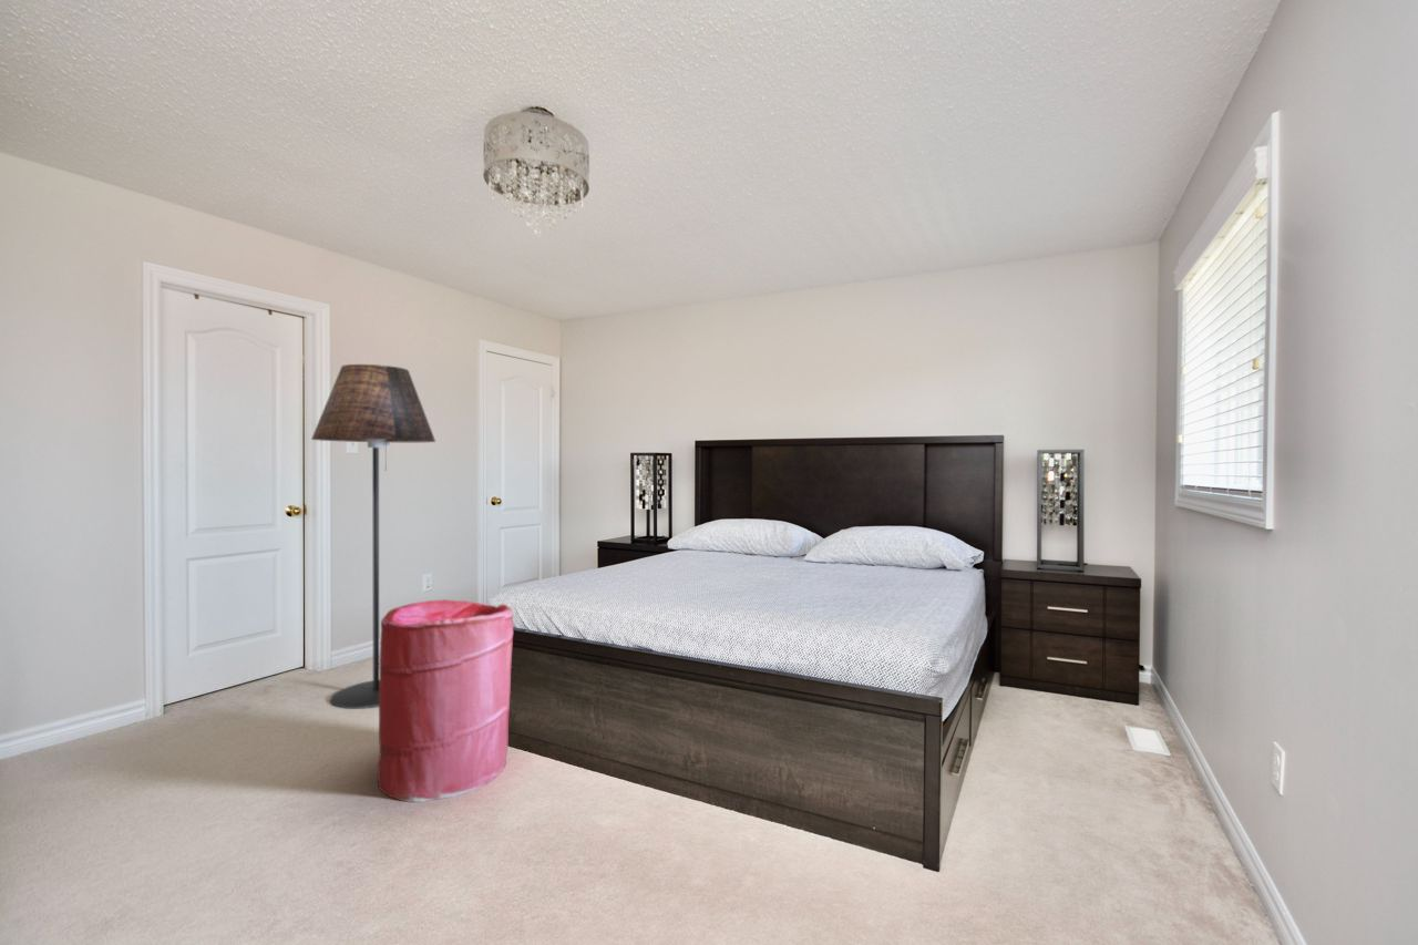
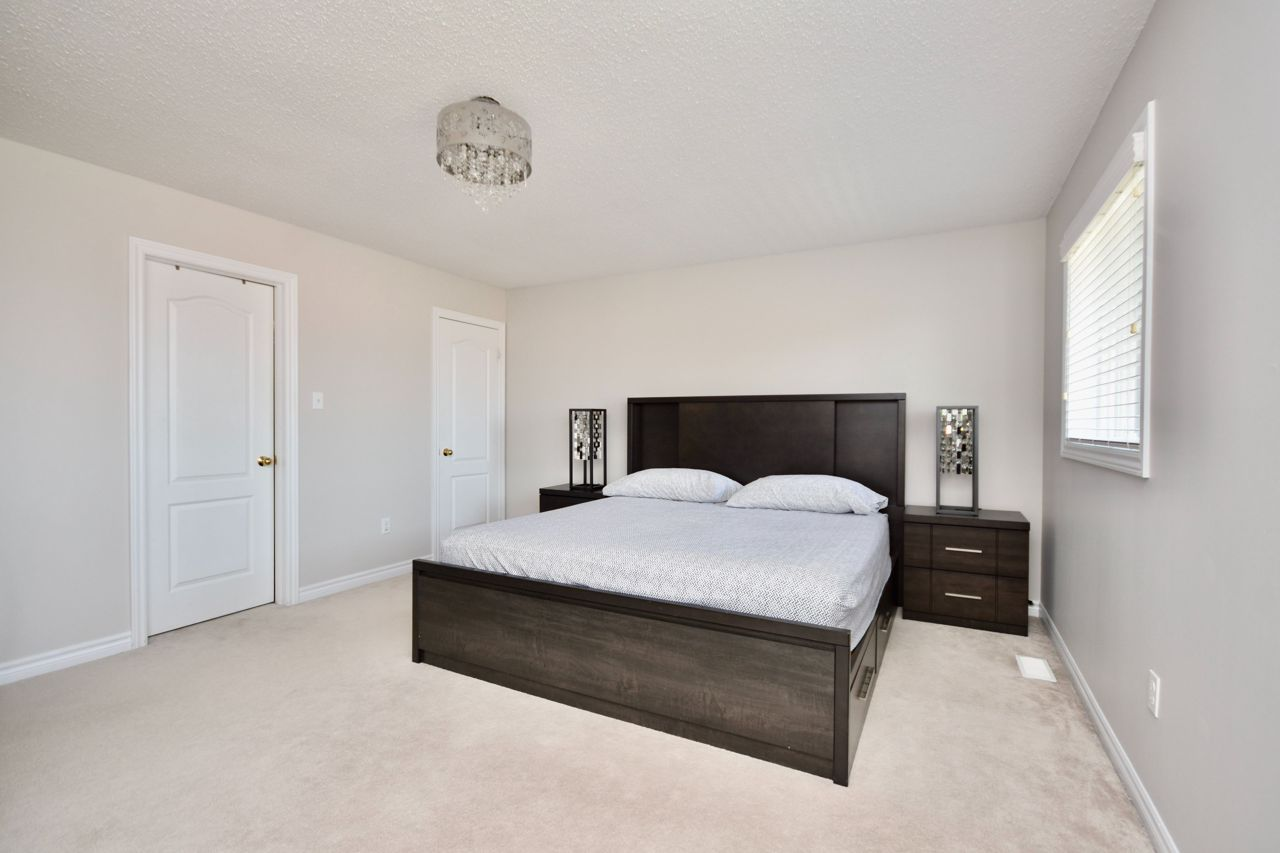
- laundry hamper [377,598,514,803]
- floor lamp [310,363,436,710]
